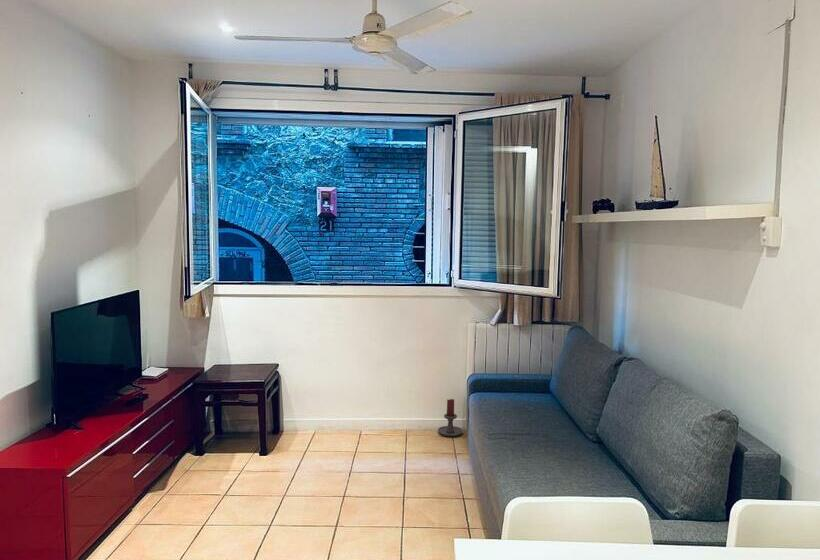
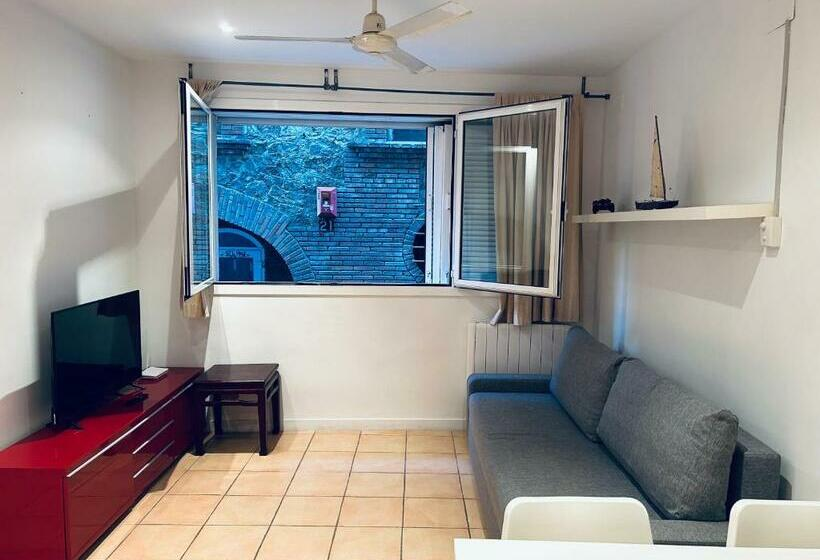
- candle holder [437,398,468,437]
